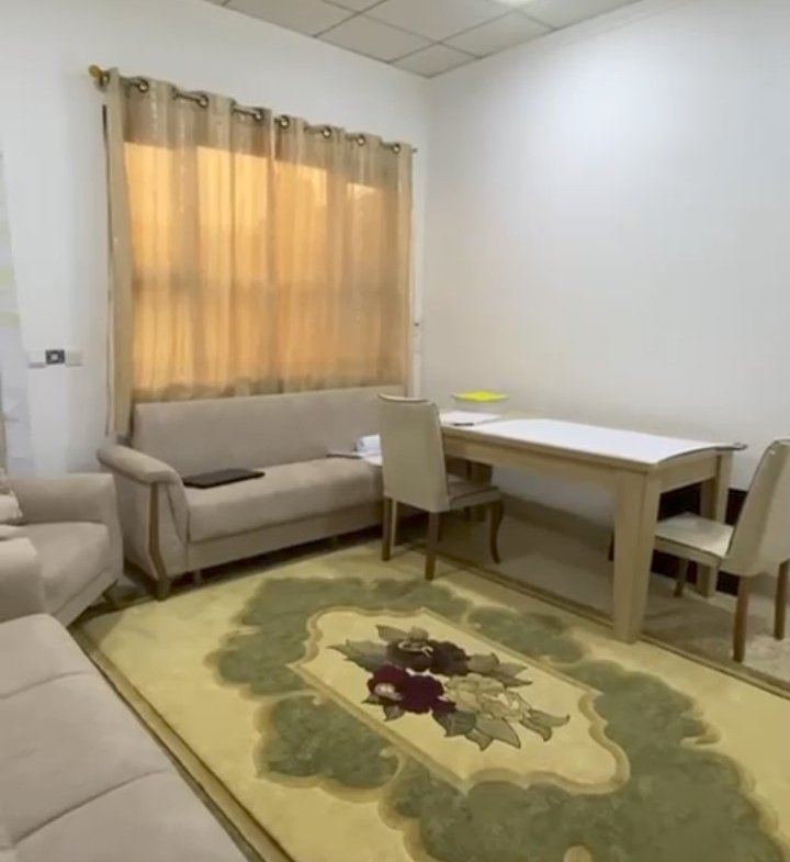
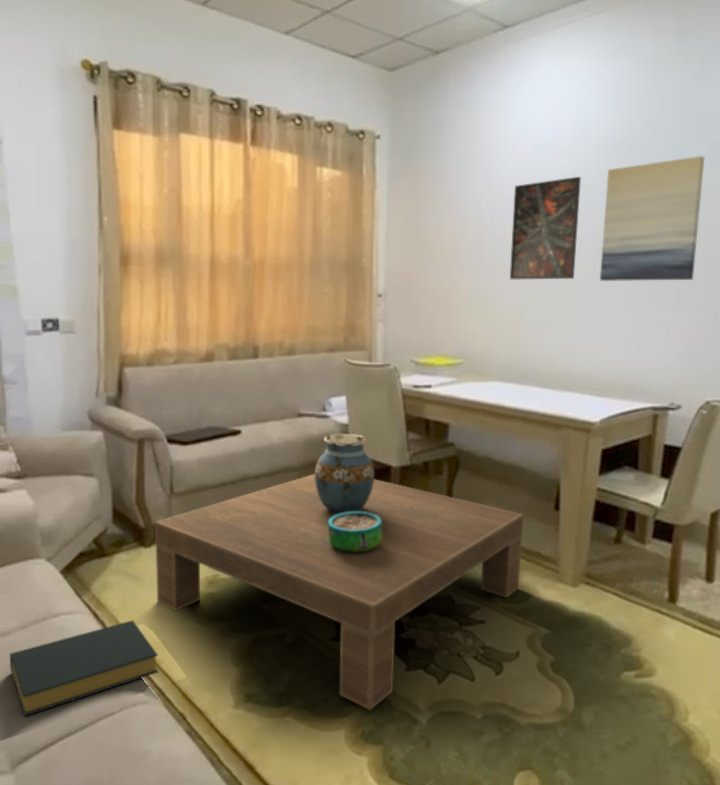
+ vase [314,433,375,513]
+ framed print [509,176,582,280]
+ coffee table [154,473,525,711]
+ wall art [599,155,705,282]
+ decorative bowl [328,512,382,554]
+ hardback book [9,619,159,717]
